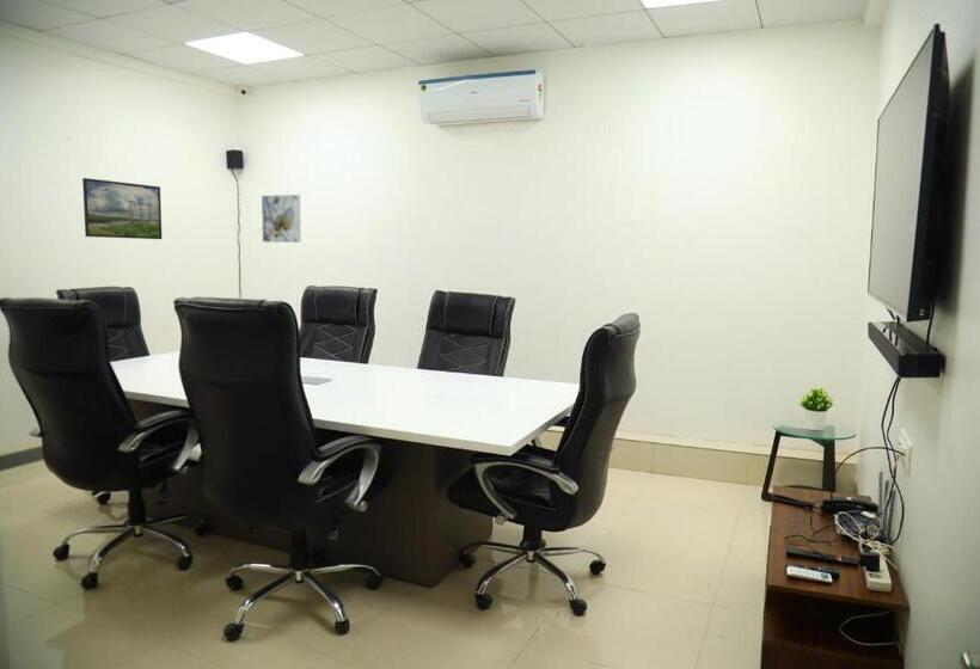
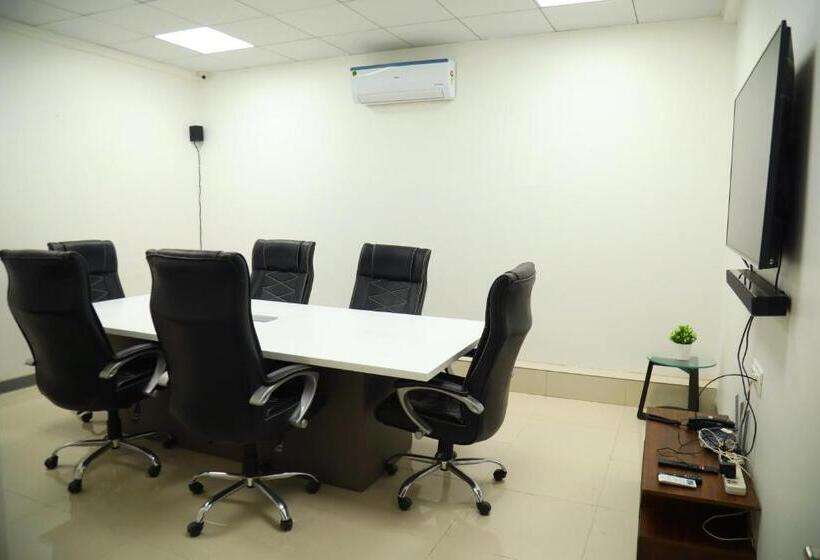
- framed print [261,194,301,244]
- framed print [81,177,163,240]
